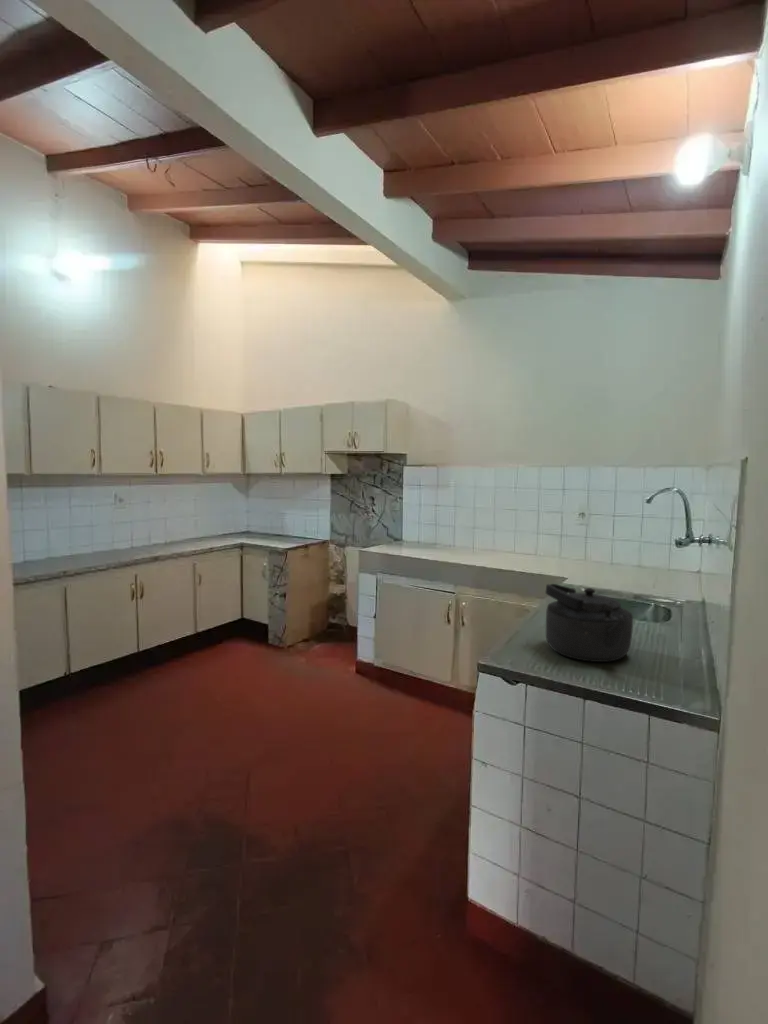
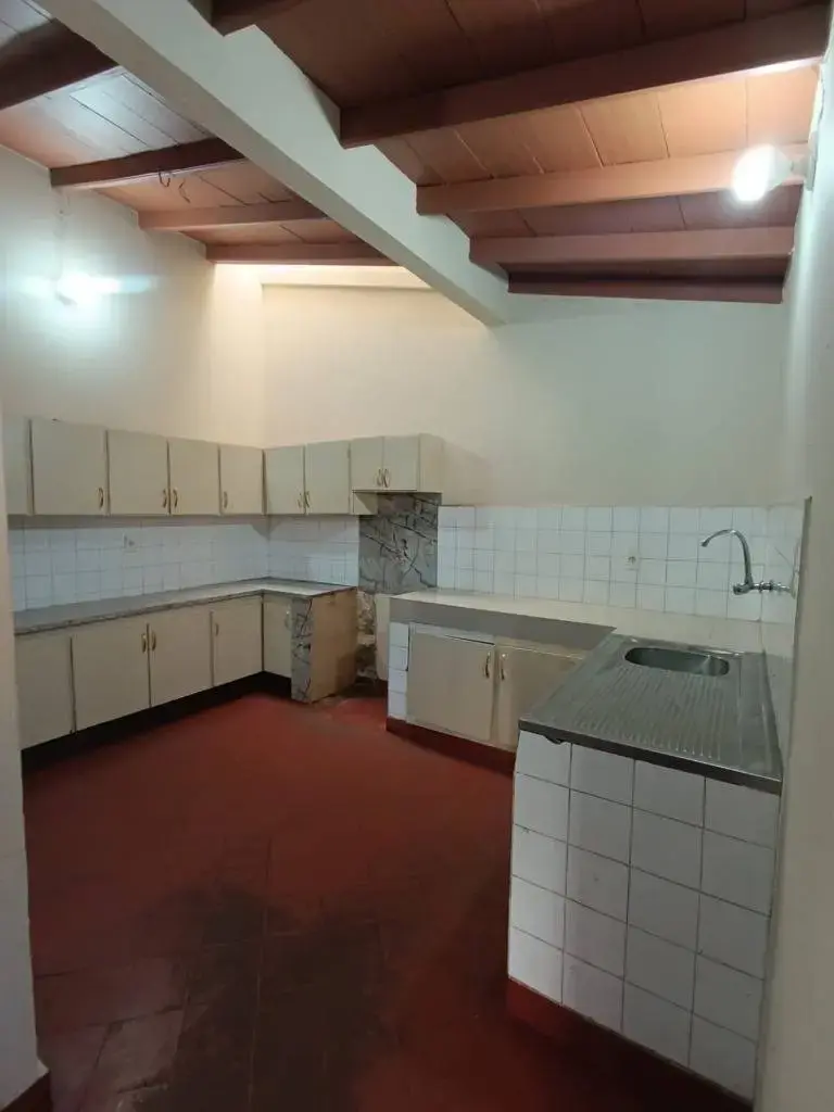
- kettle [544,583,634,663]
